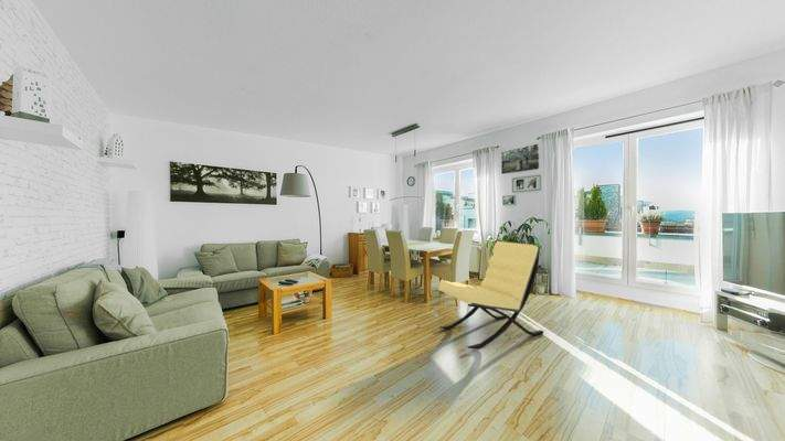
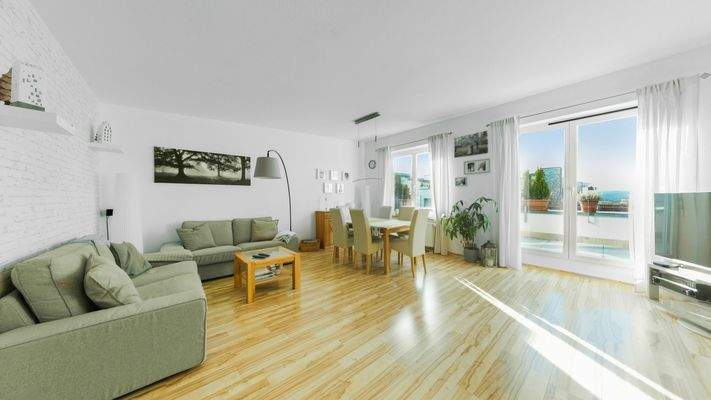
- lounge chair [437,240,544,349]
